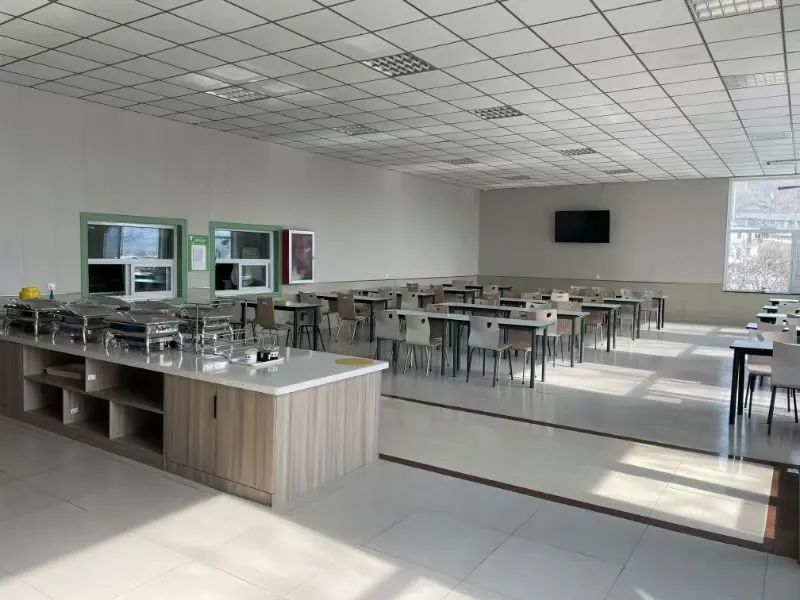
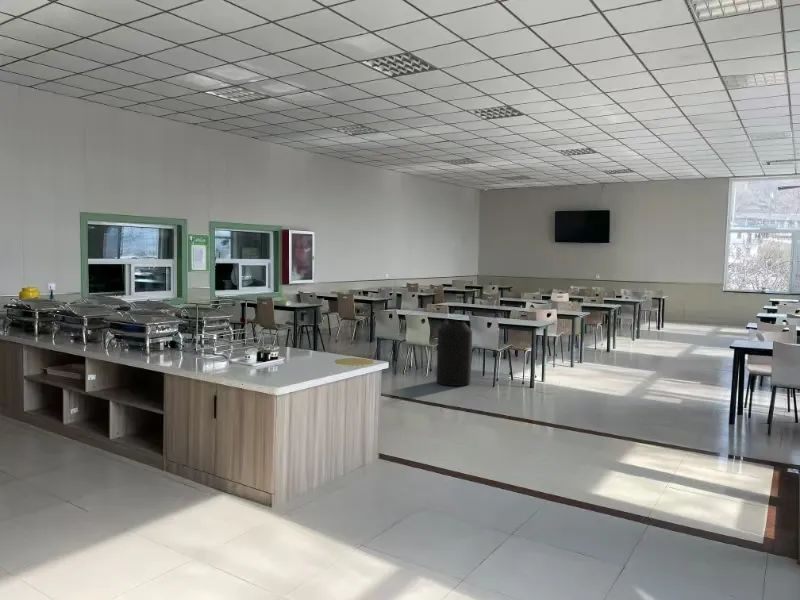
+ trash can [436,319,473,387]
